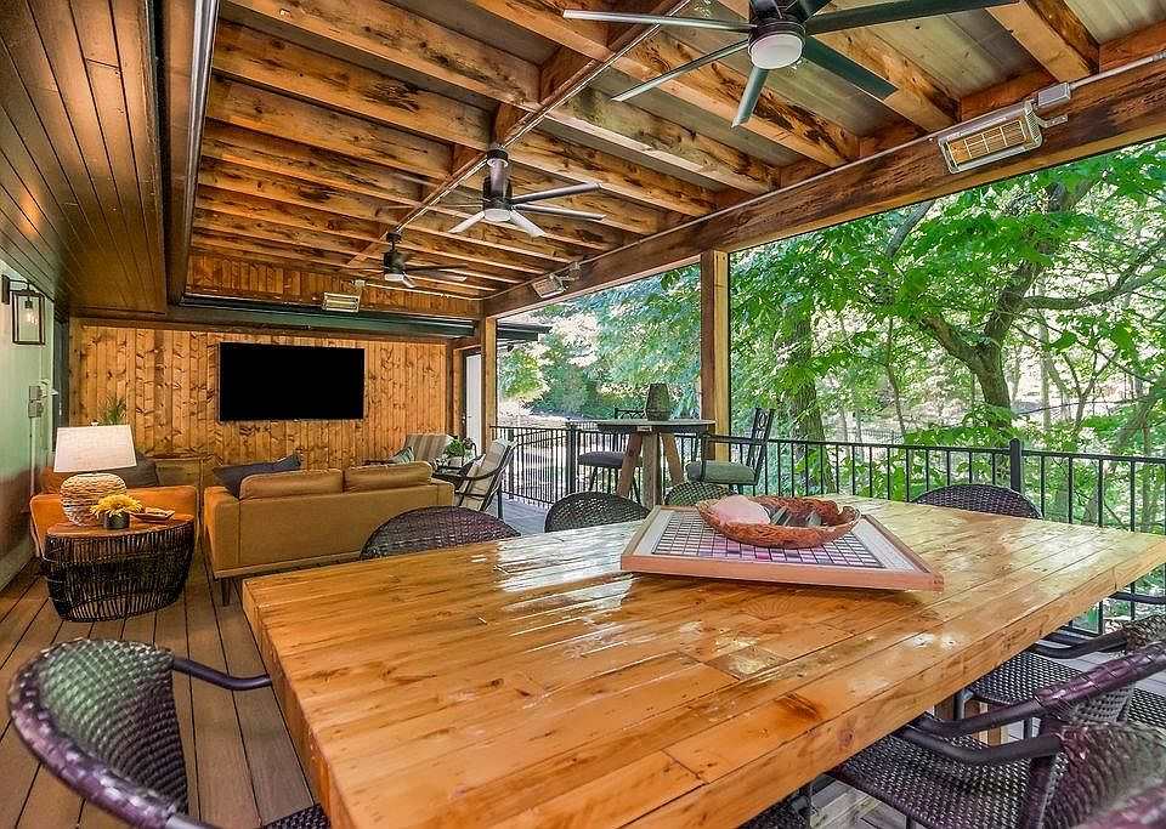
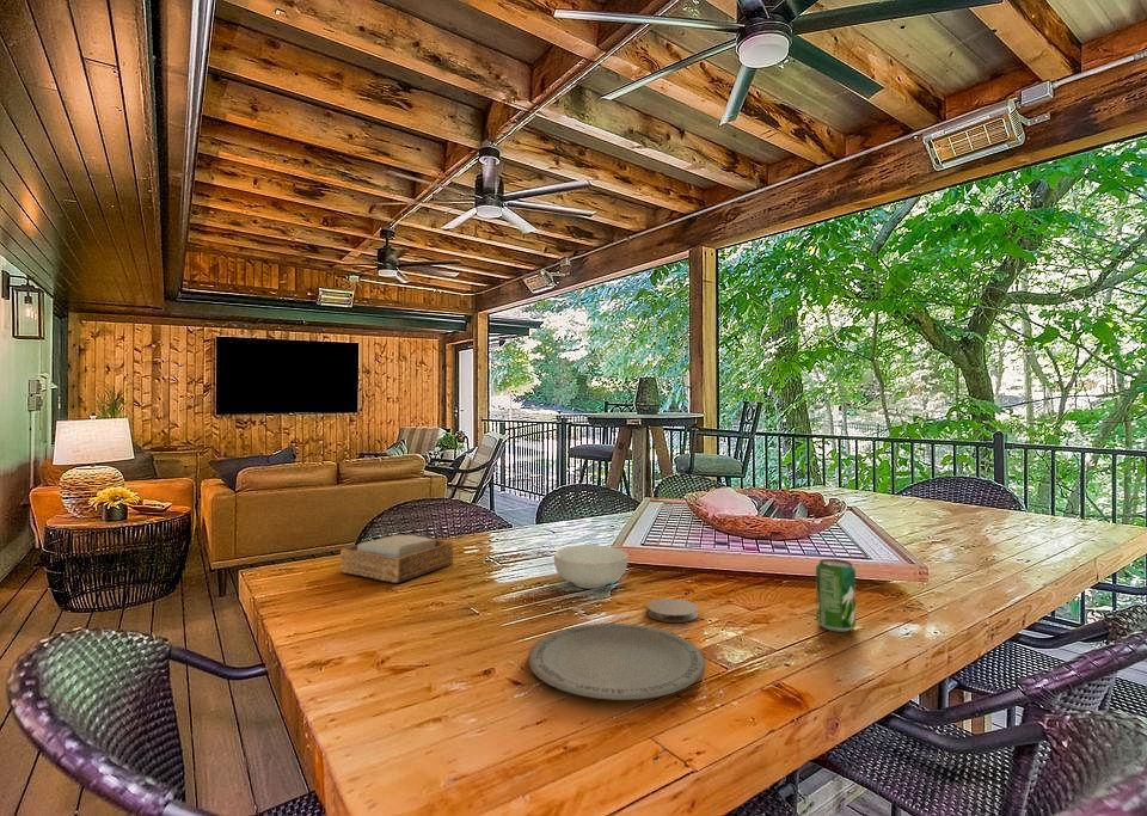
+ beverage can [815,558,857,633]
+ plate [527,622,706,701]
+ coaster [645,597,699,624]
+ cereal bowl [553,544,628,589]
+ napkin holder [338,533,455,584]
